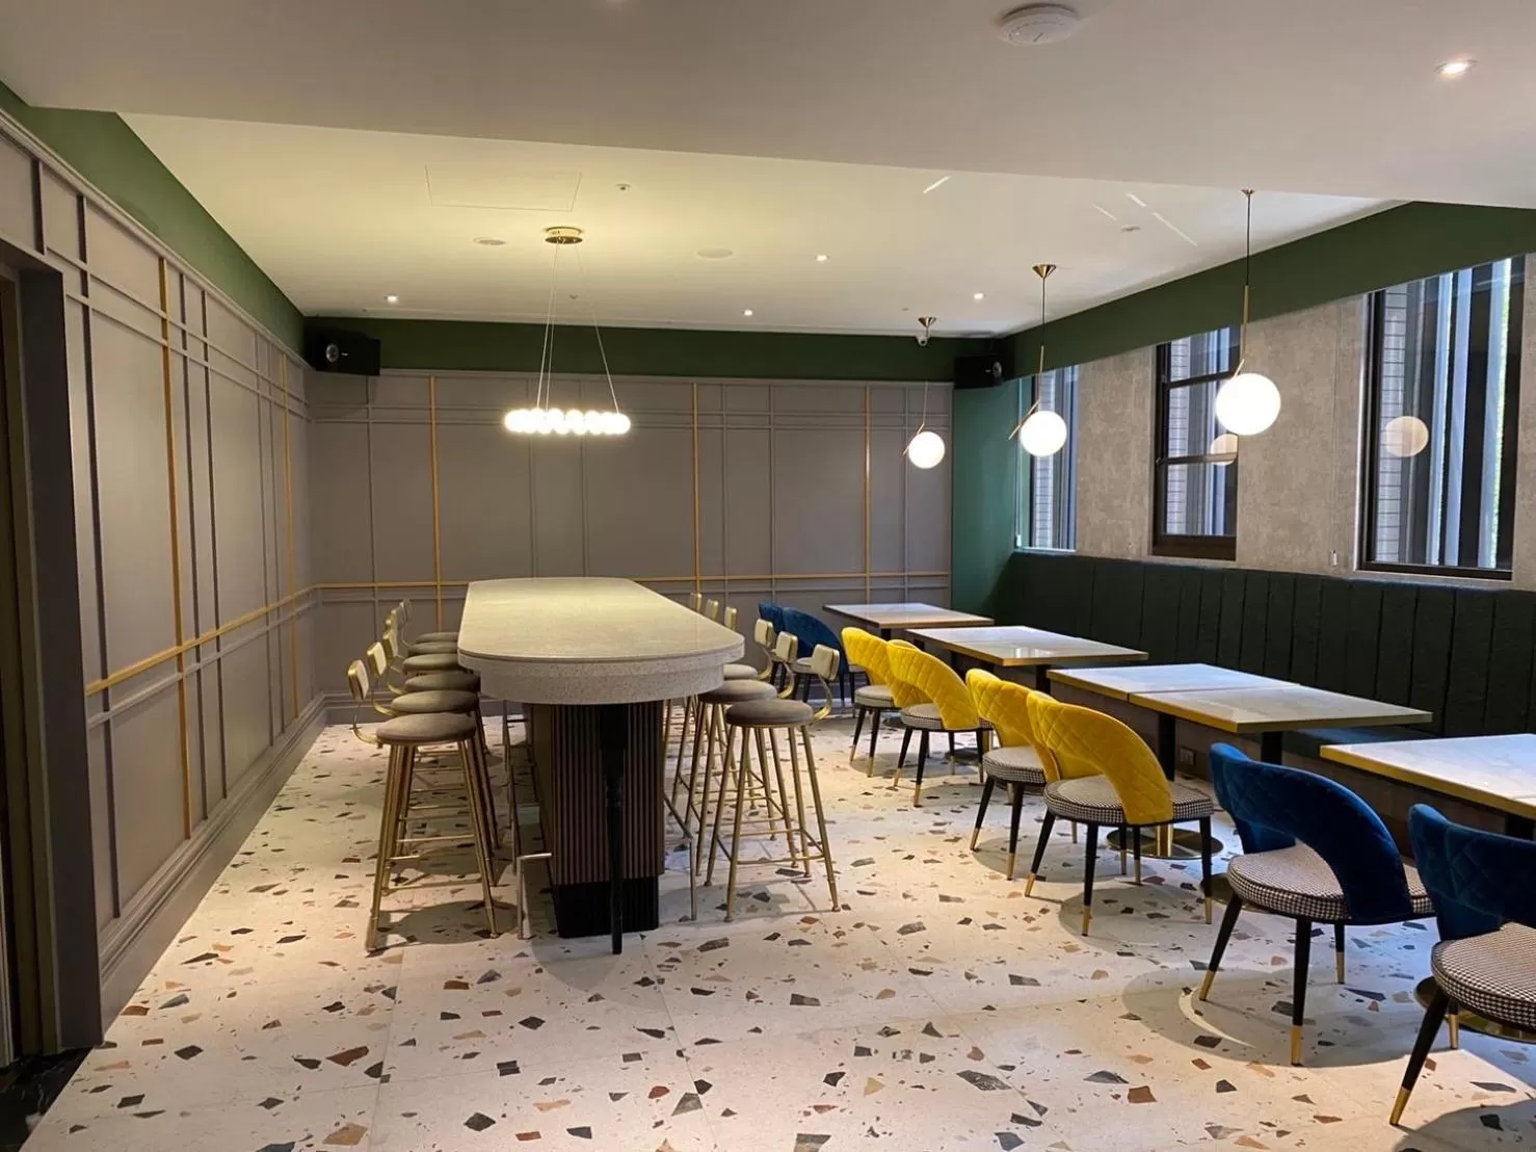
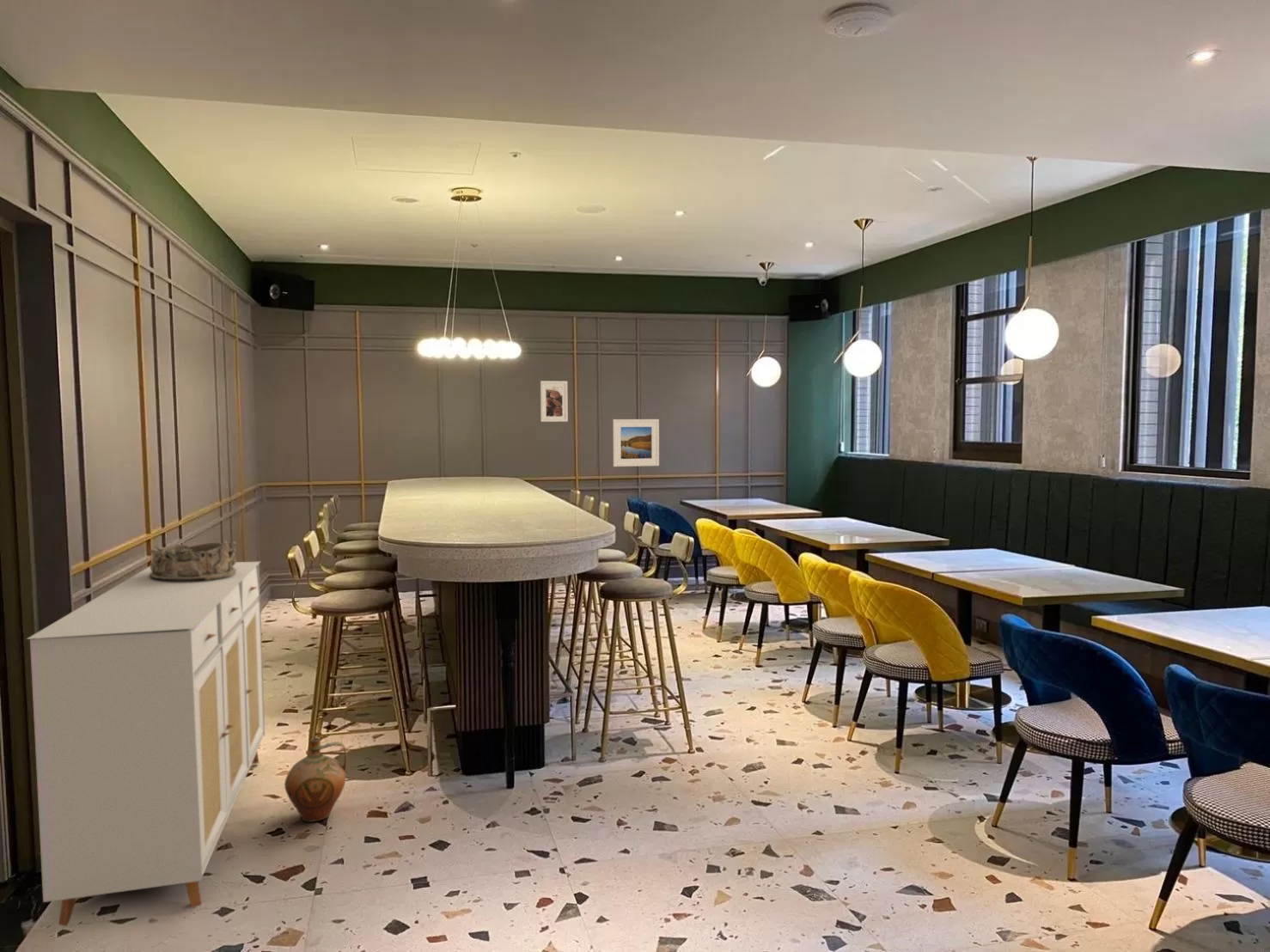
+ sideboard [26,561,266,927]
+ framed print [612,418,660,467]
+ ceramic jug [284,737,347,823]
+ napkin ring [150,540,237,581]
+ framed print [540,380,569,423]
